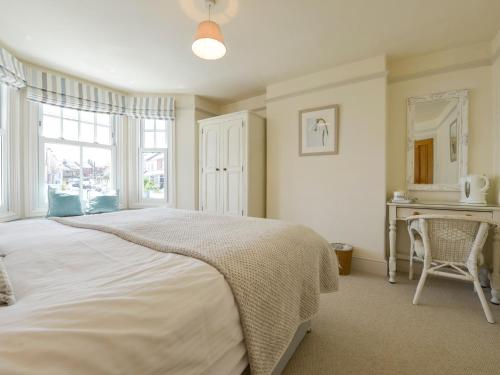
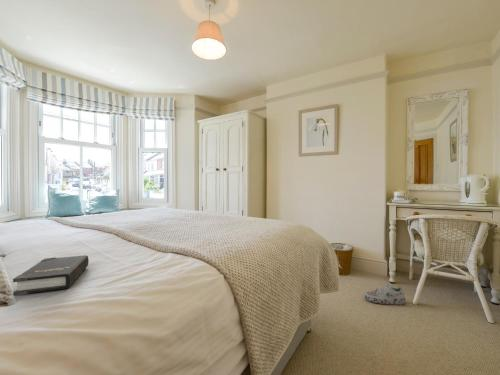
+ shoe [364,283,407,306]
+ hardback book [12,254,90,297]
